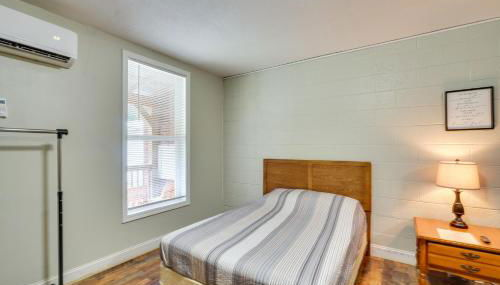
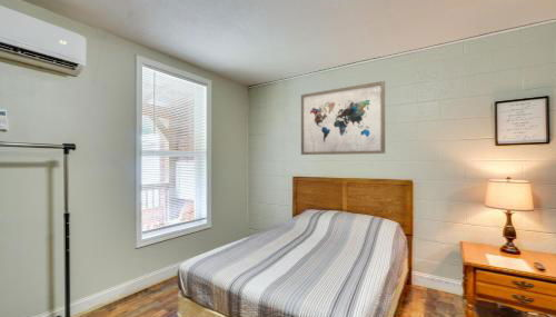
+ wall art [300,80,386,156]
